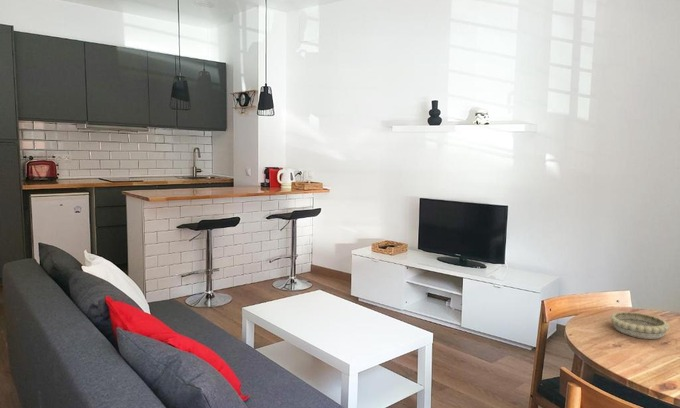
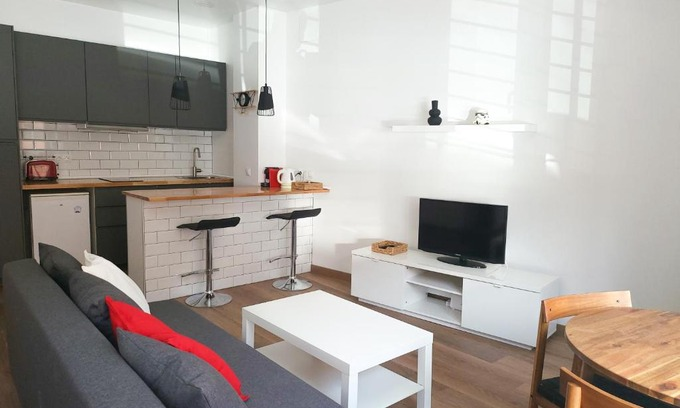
- decorative bowl [609,311,671,340]
